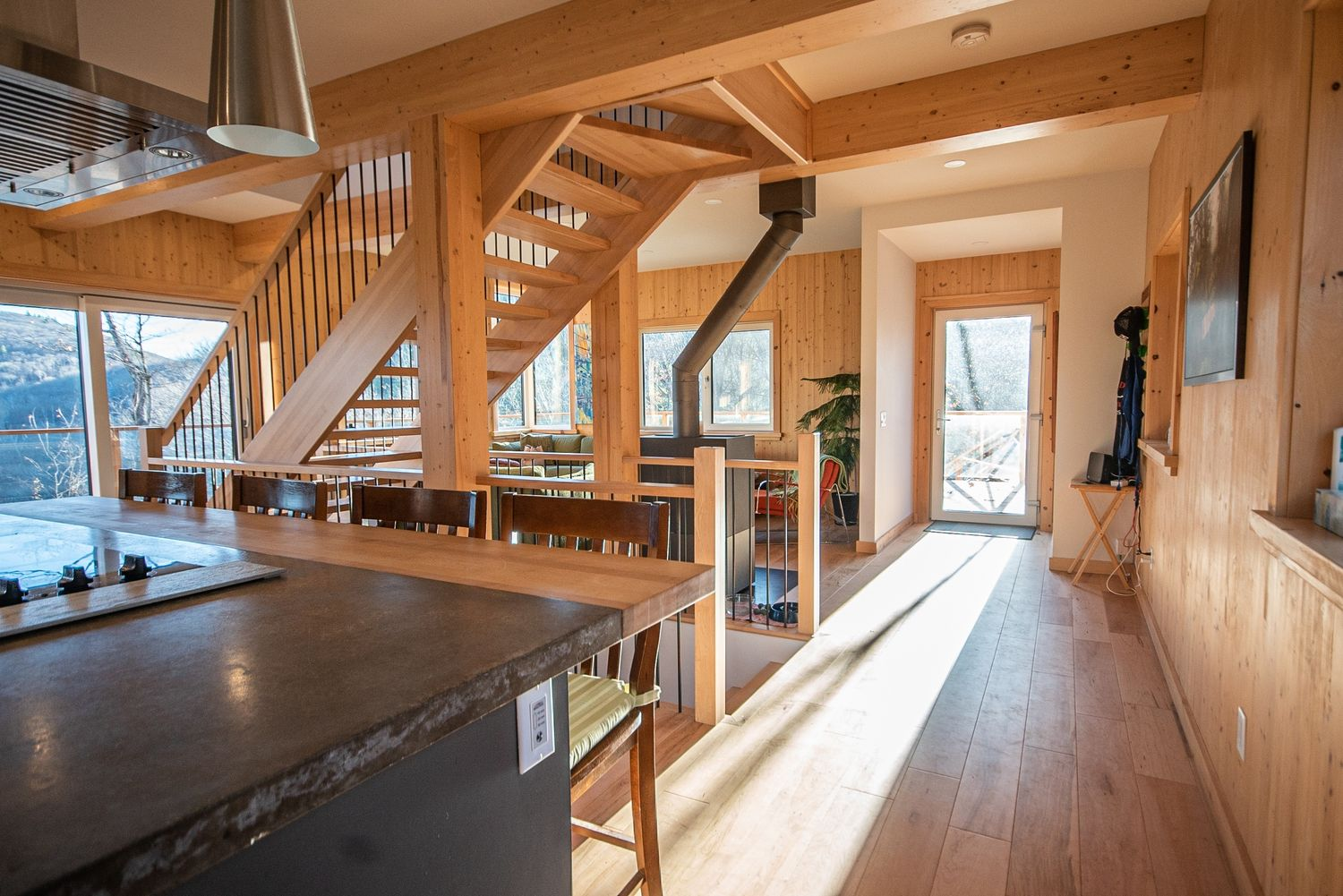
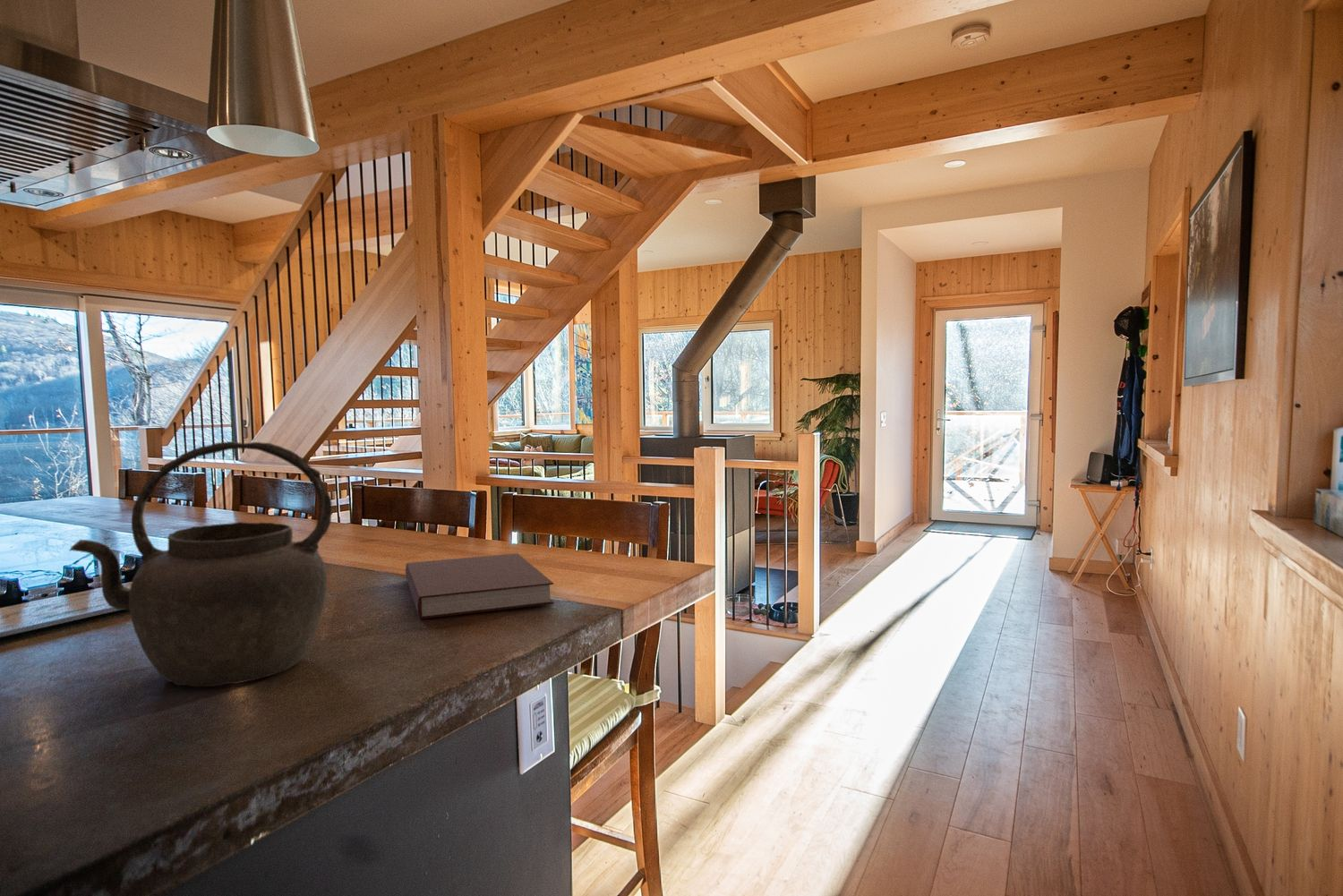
+ notebook [405,552,555,620]
+ kettle [68,440,333,687]
